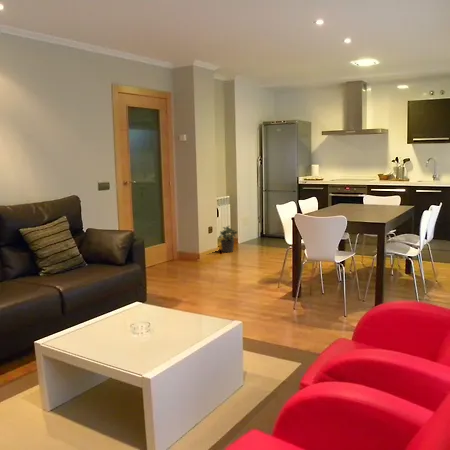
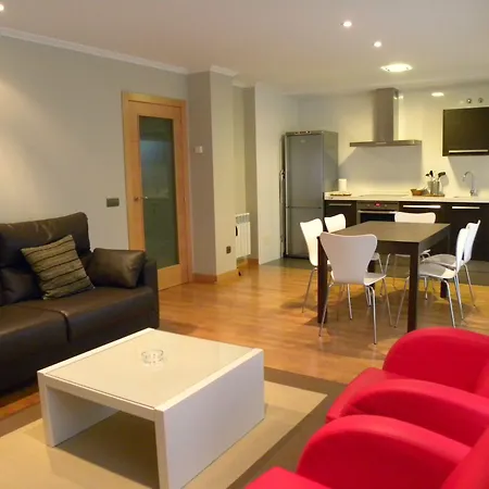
- potted plant [218,224,238,253]
